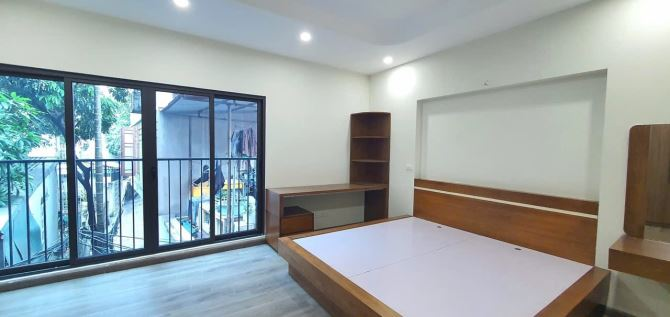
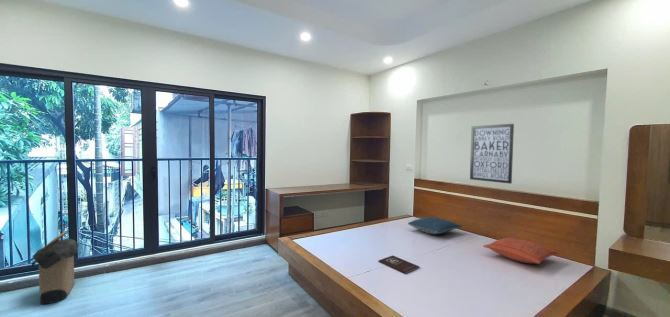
+ book [378,255,420,275]
+ pillow [407,216,463,235]
+ pillow [482,237,559,265]
+ laundry hamper [30,231,80,305]
+ wall art [469,123,515,185]
